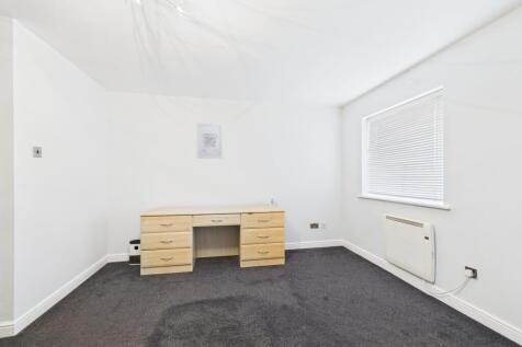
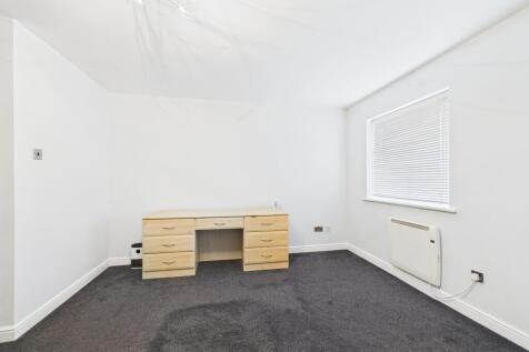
- wall art [195,122,224,160]
